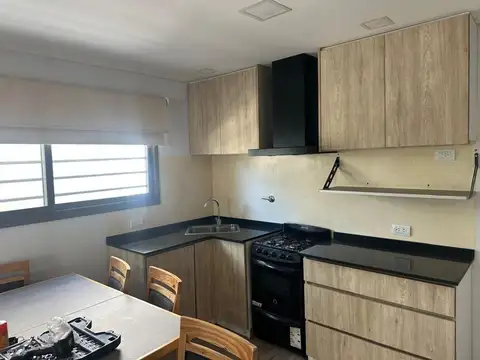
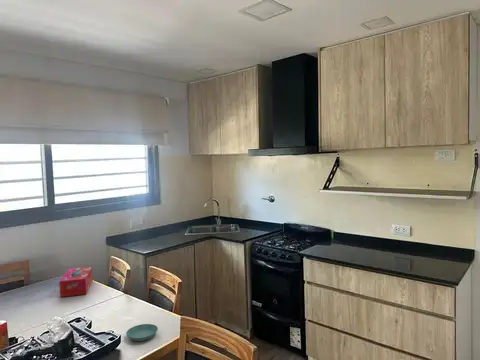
+ saucer [125,323,159,342]
+ tissue box [58,265,94,298]
